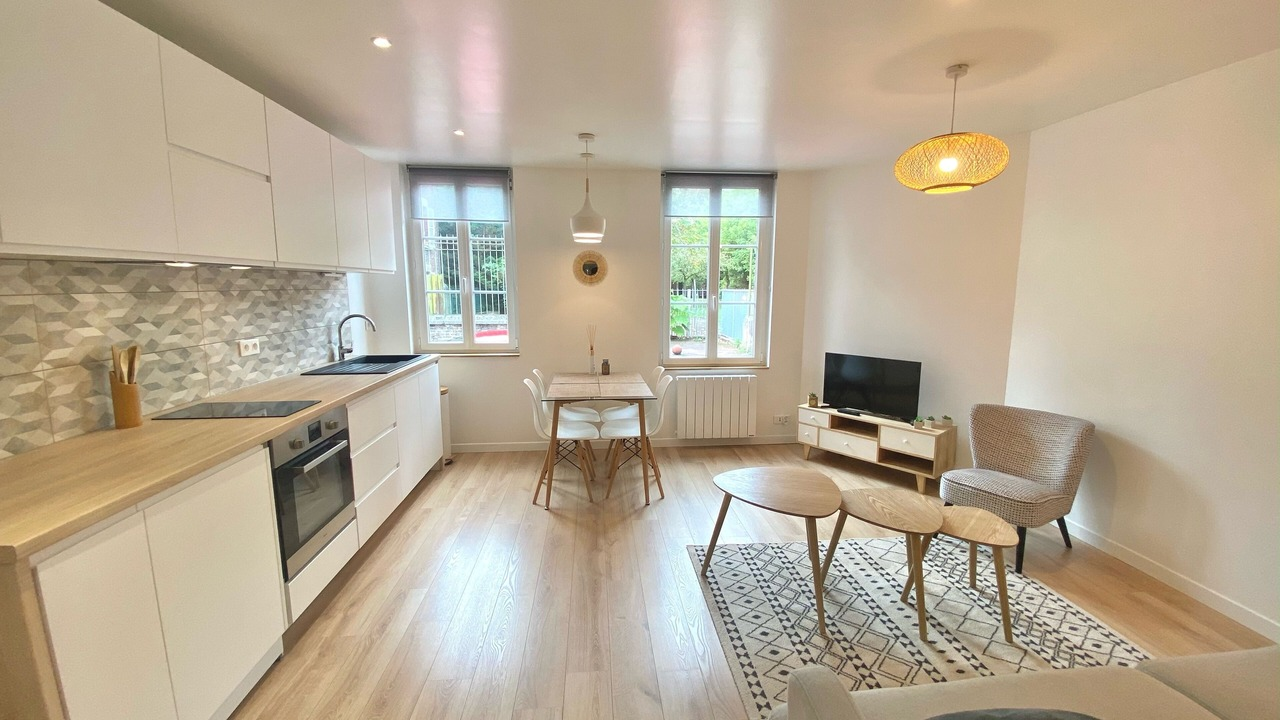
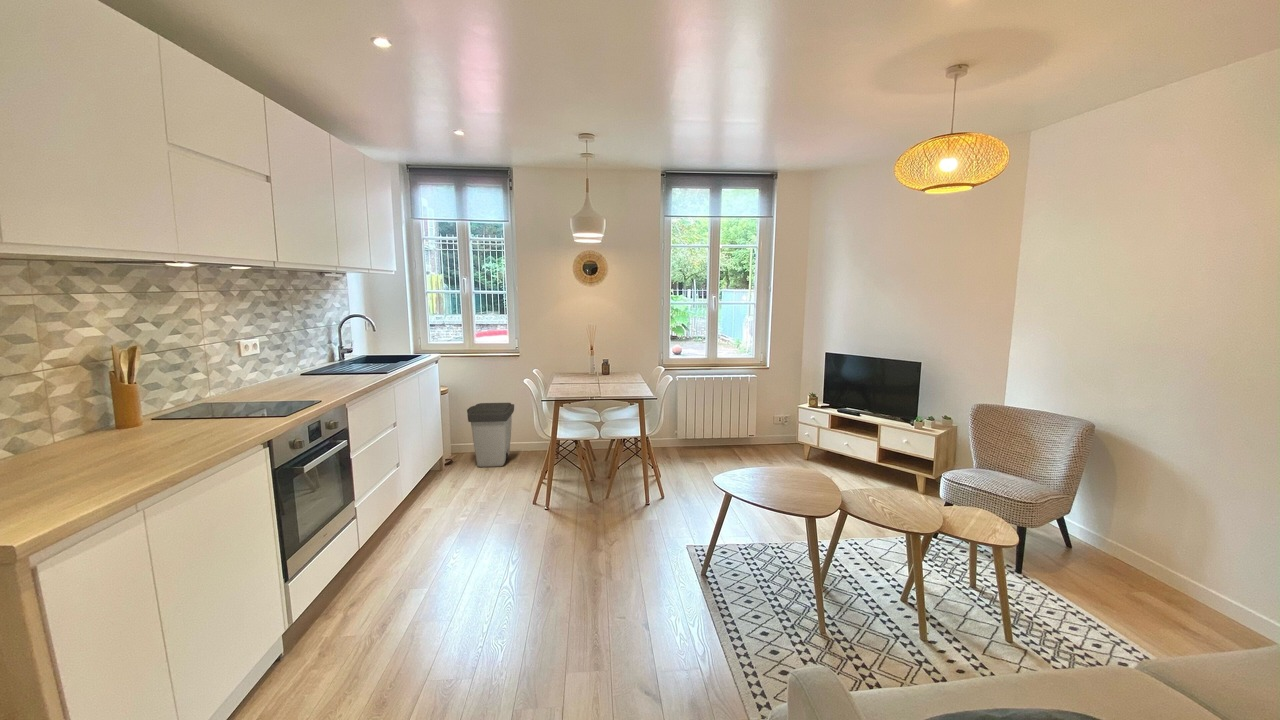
+ trash can [466,402,515,468]
